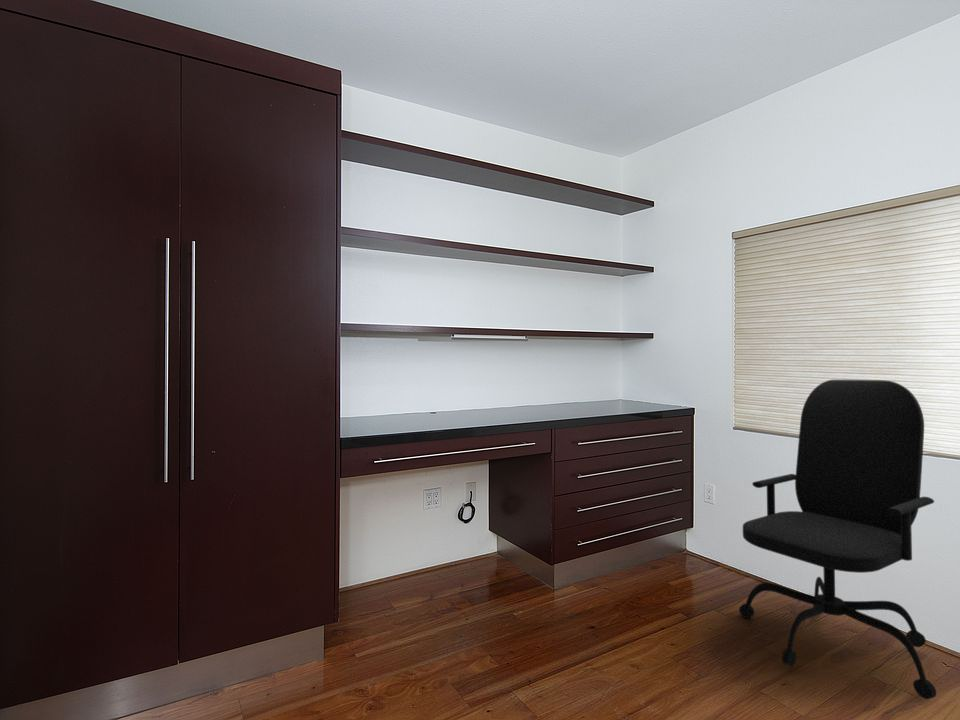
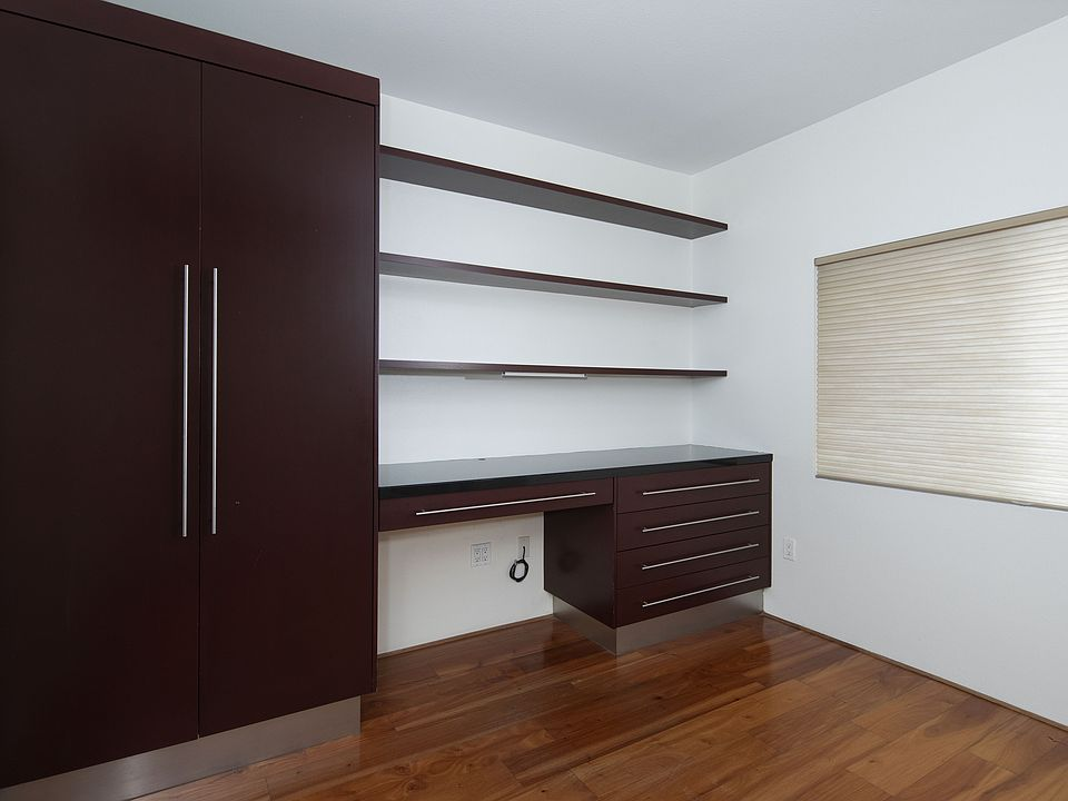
- office chair [738,379,937,700]
